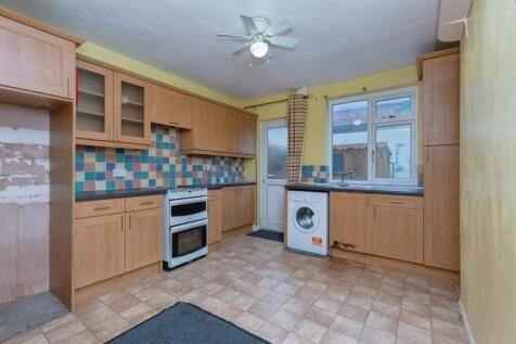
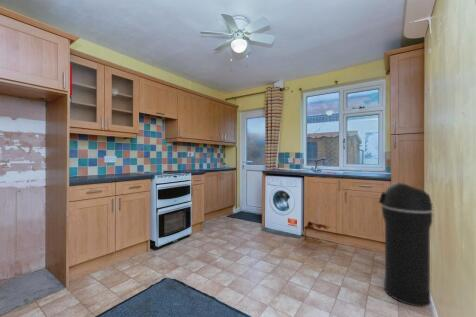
+ trash can [377,182,433,308]
